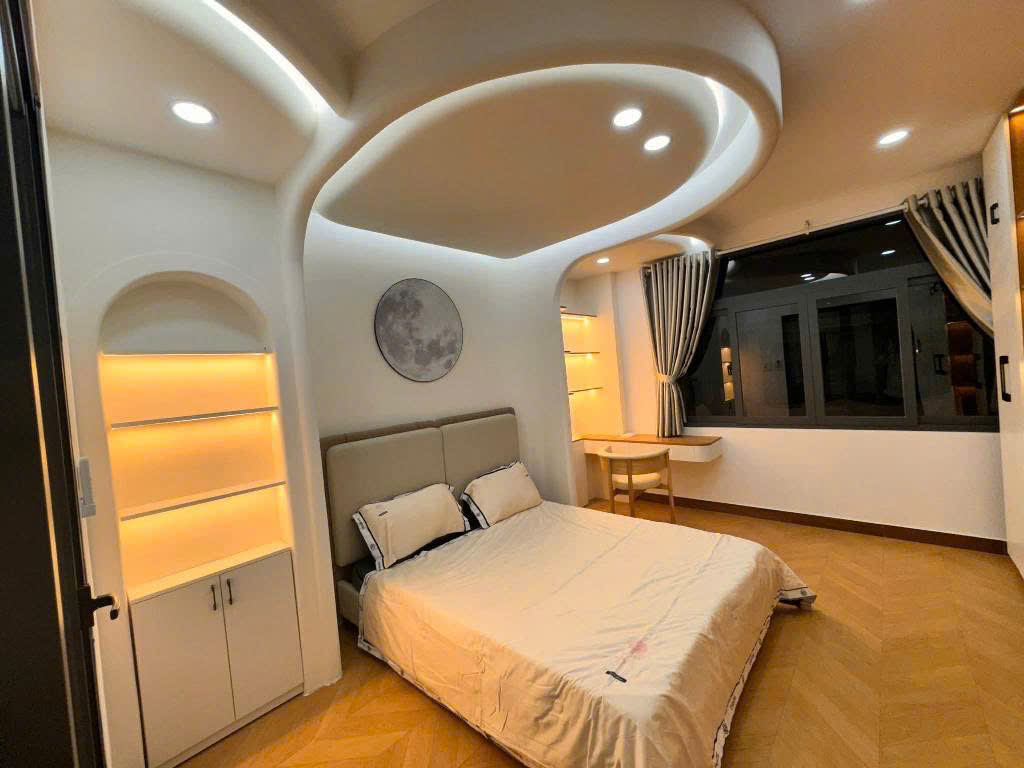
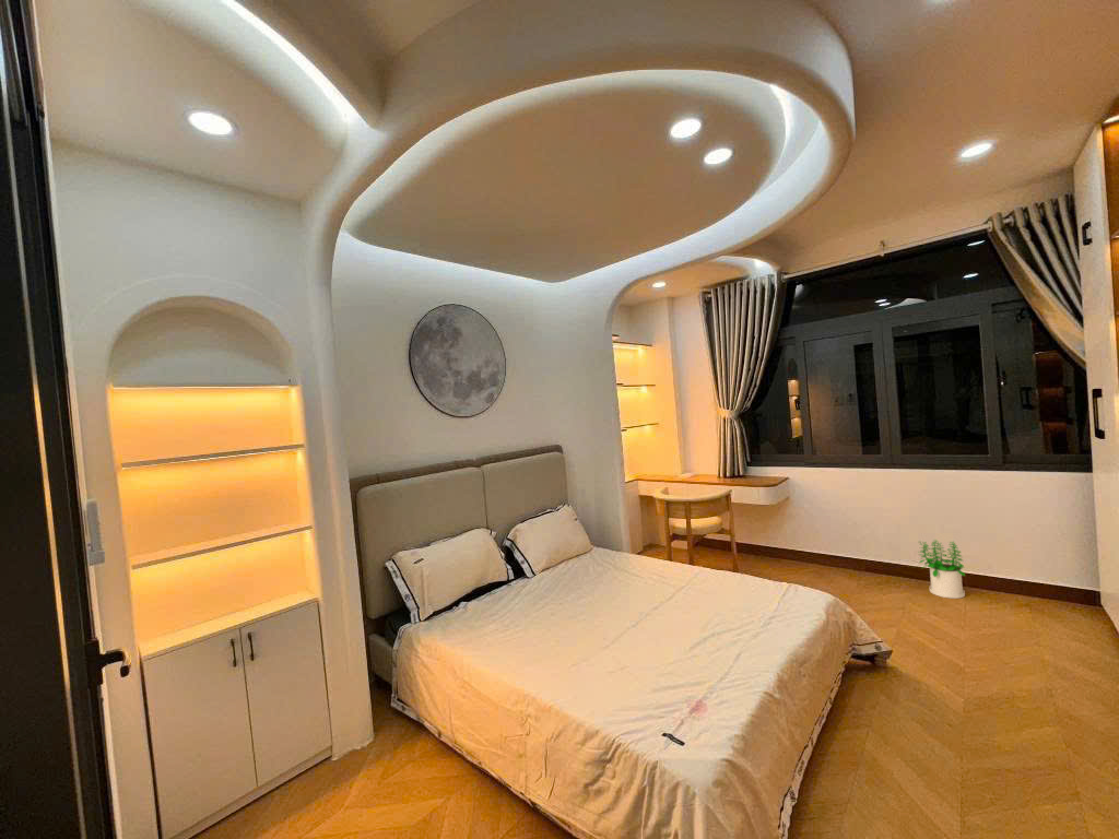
+ potted plant [918,539,966,600]
